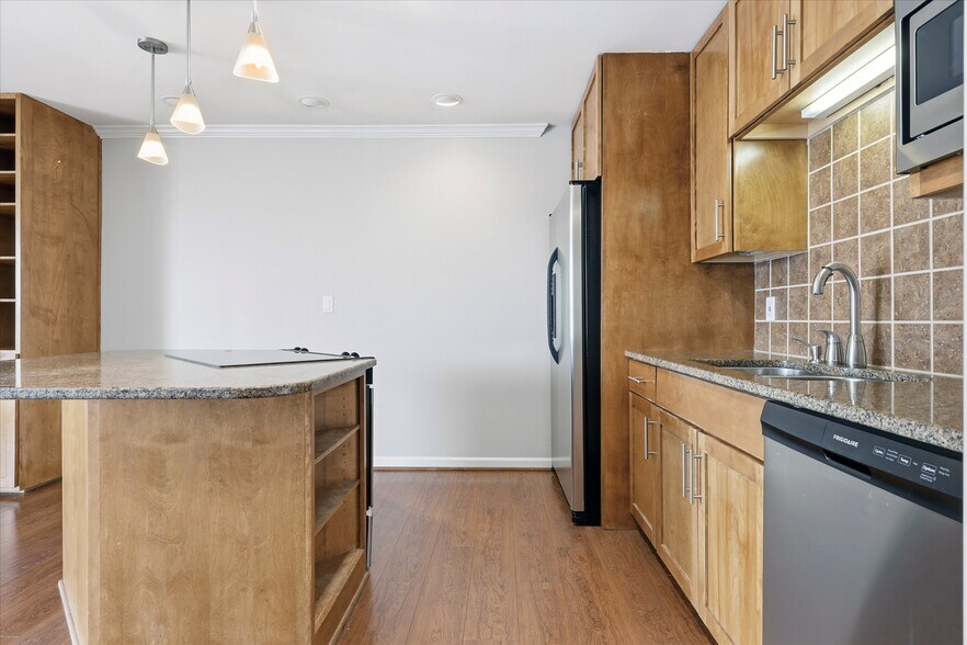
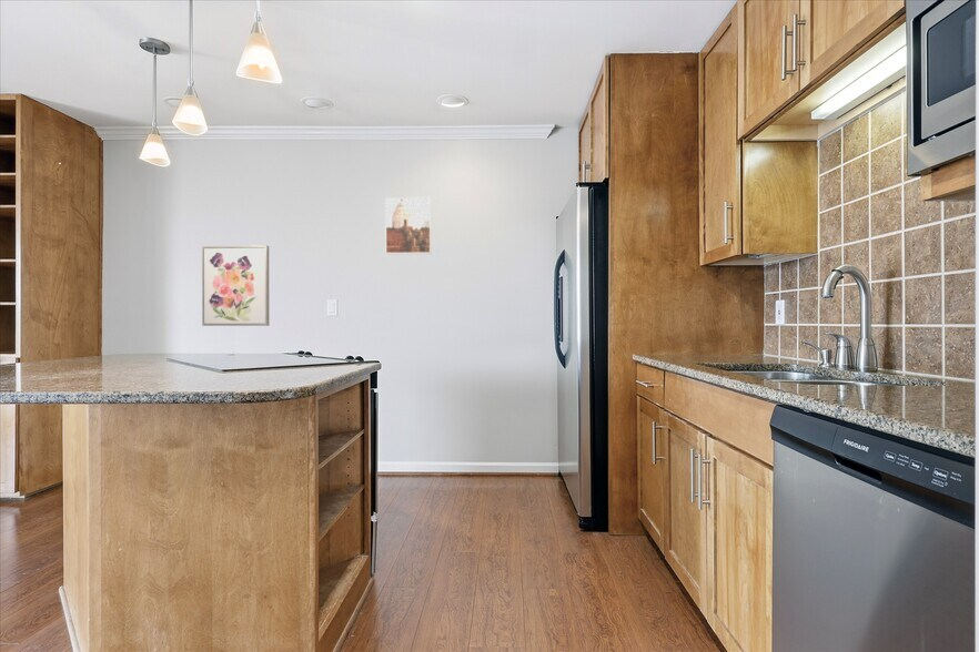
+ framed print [384,196,433,255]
+ wall art [201,244,270,327]
